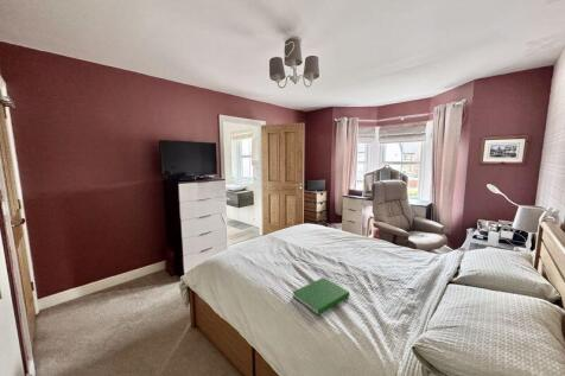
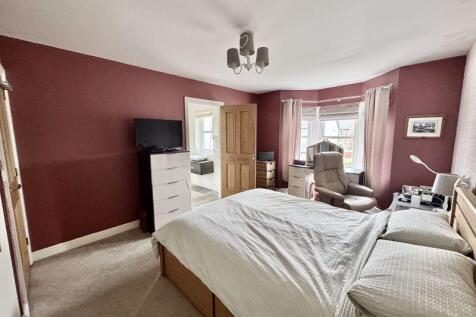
- hardcover book [292,276,350,316]
